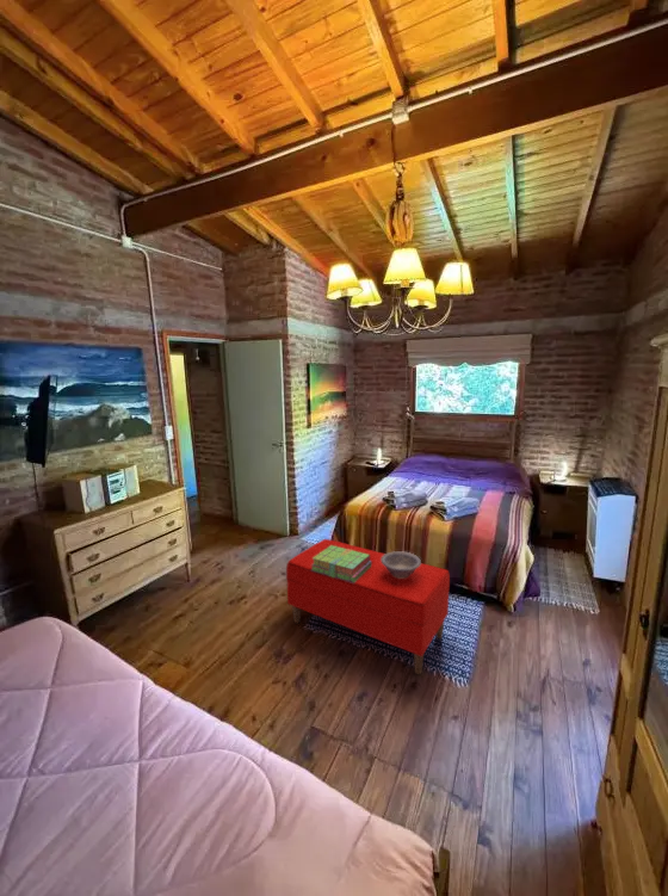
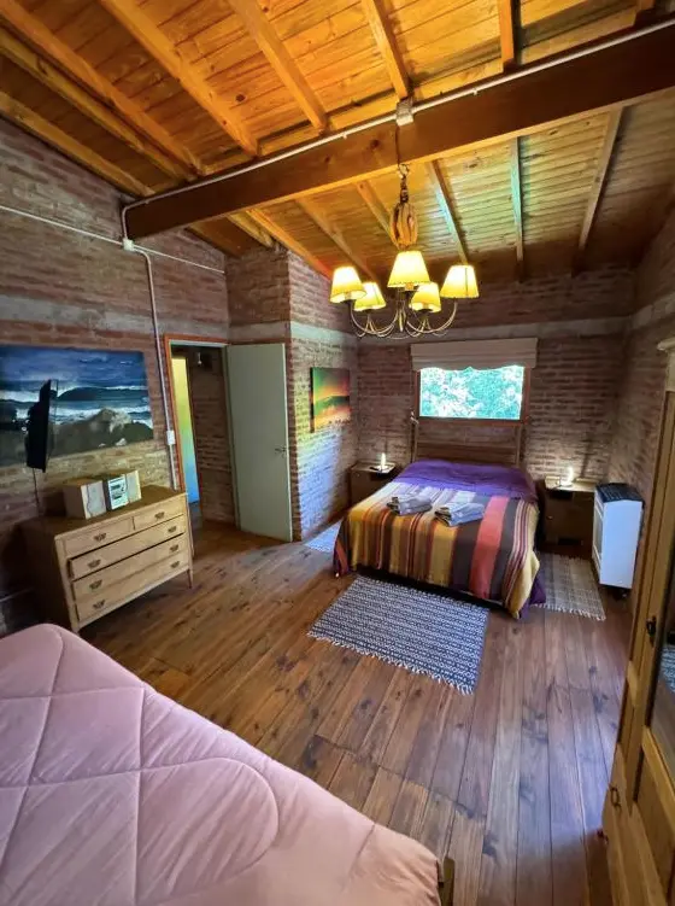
- bench [285,538,451,675]
- stack of books [311,545,372,583]
- decorative bowl [382,550,422,577]
